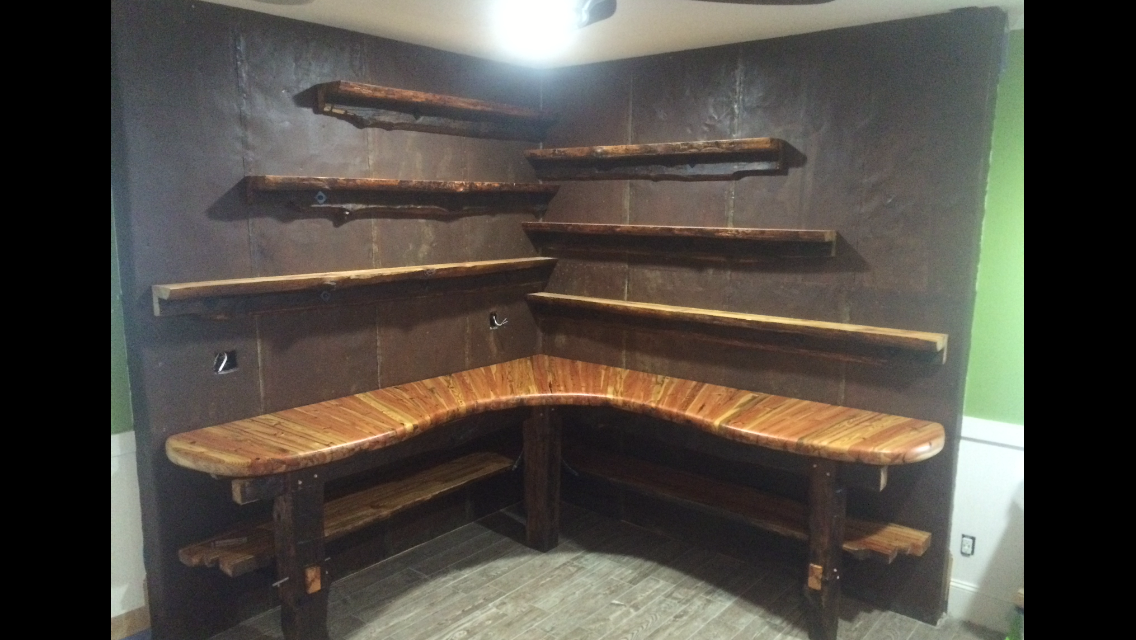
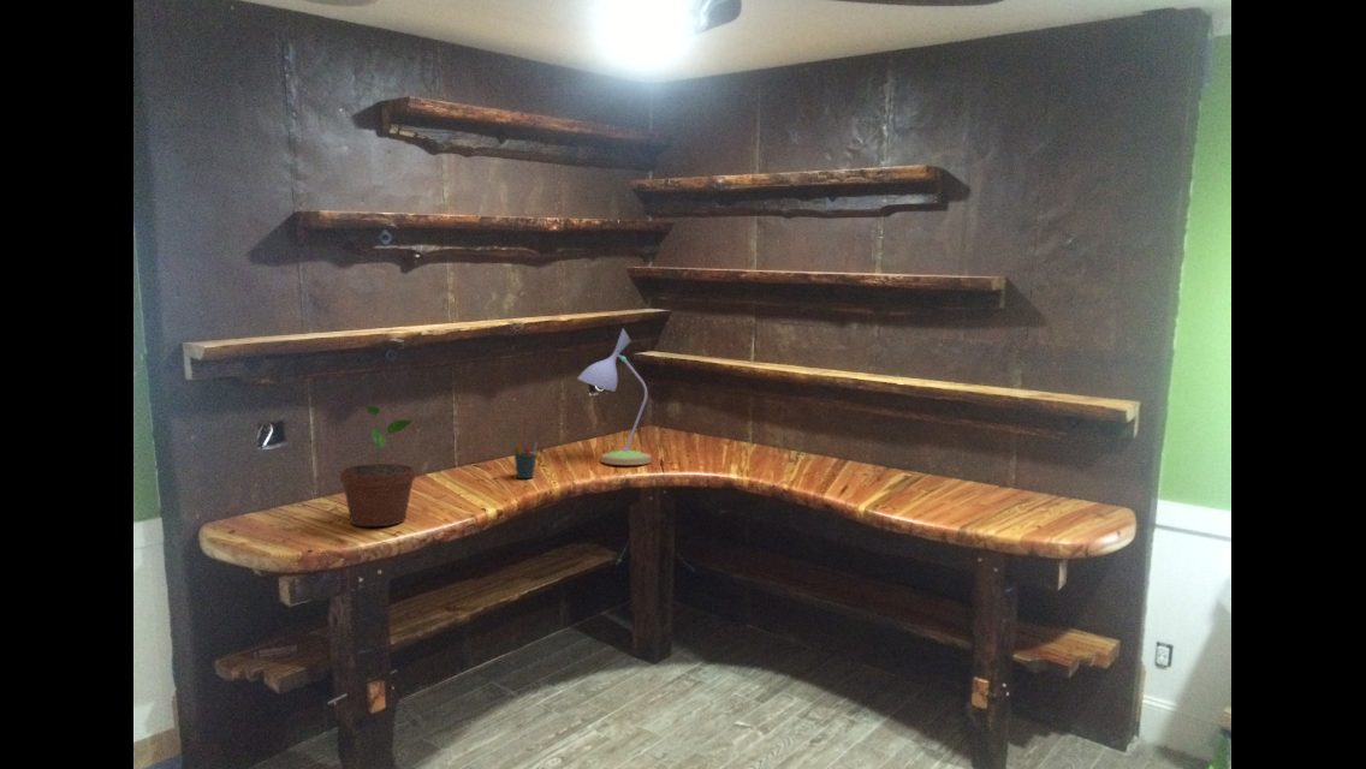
+ pen holder [512,441,539,479]
+ desk lamp [576,328,653,466]
+ potted plant [339,404,416,527]
